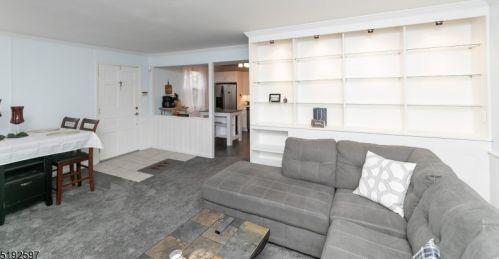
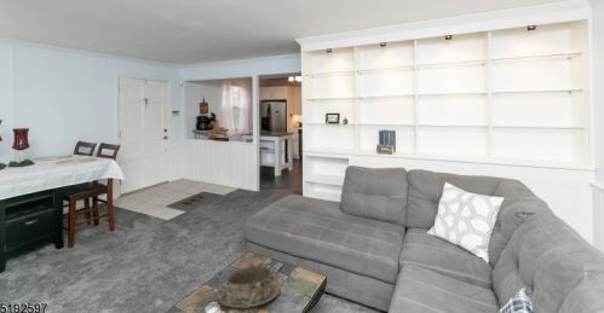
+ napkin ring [217,261,281,311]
